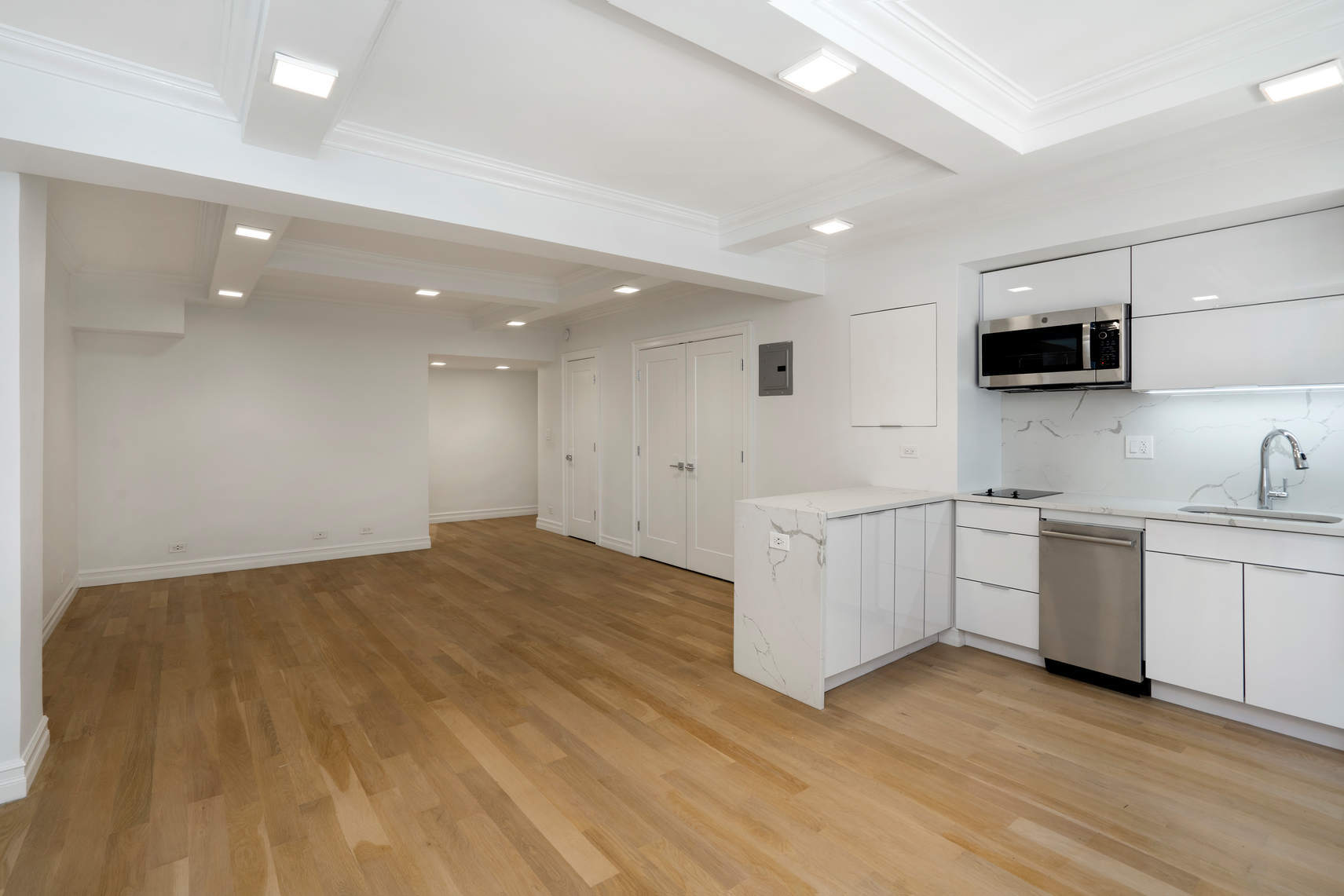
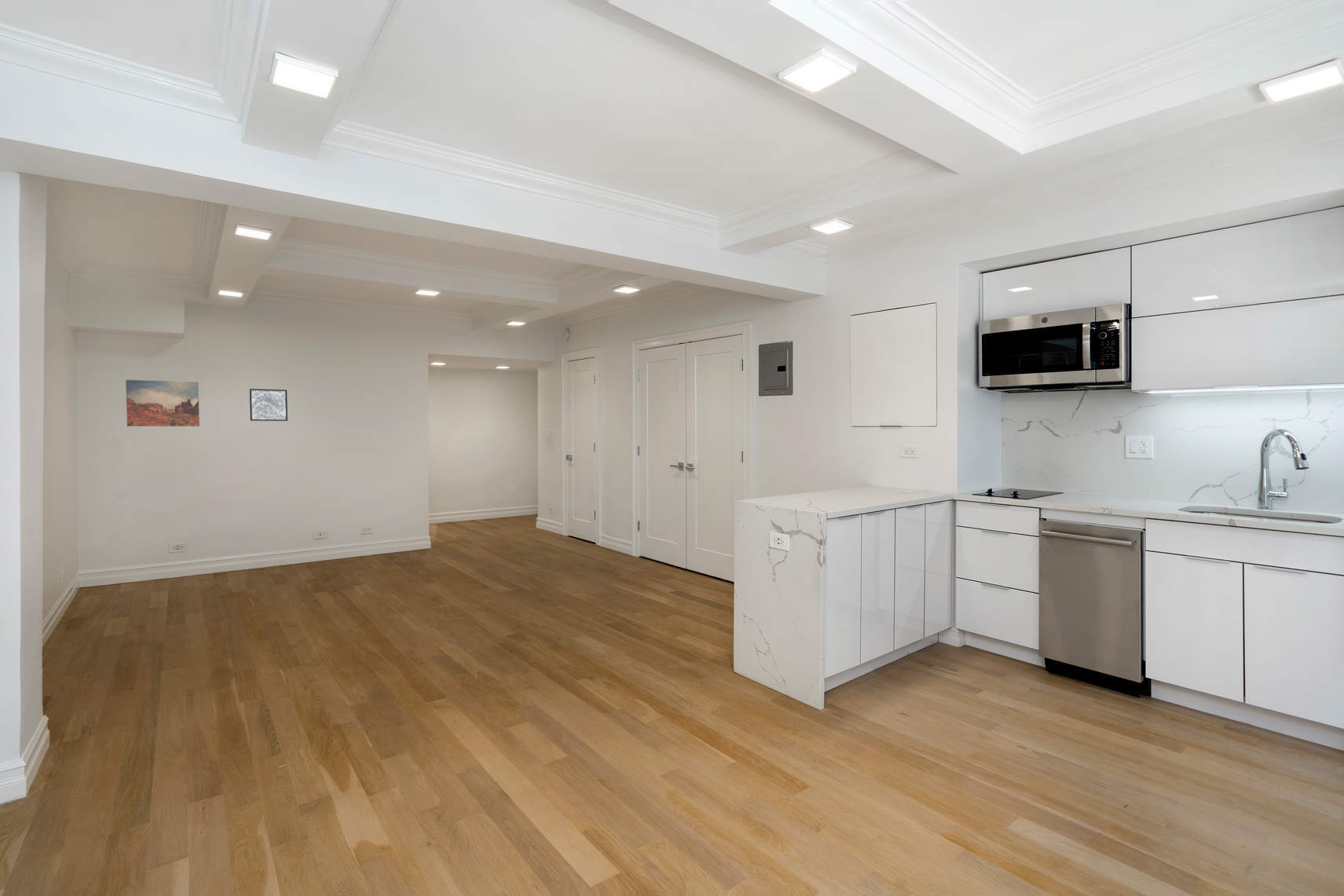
+ wall art [249,388,288,422]
+ wall art [125,379,200,427]
